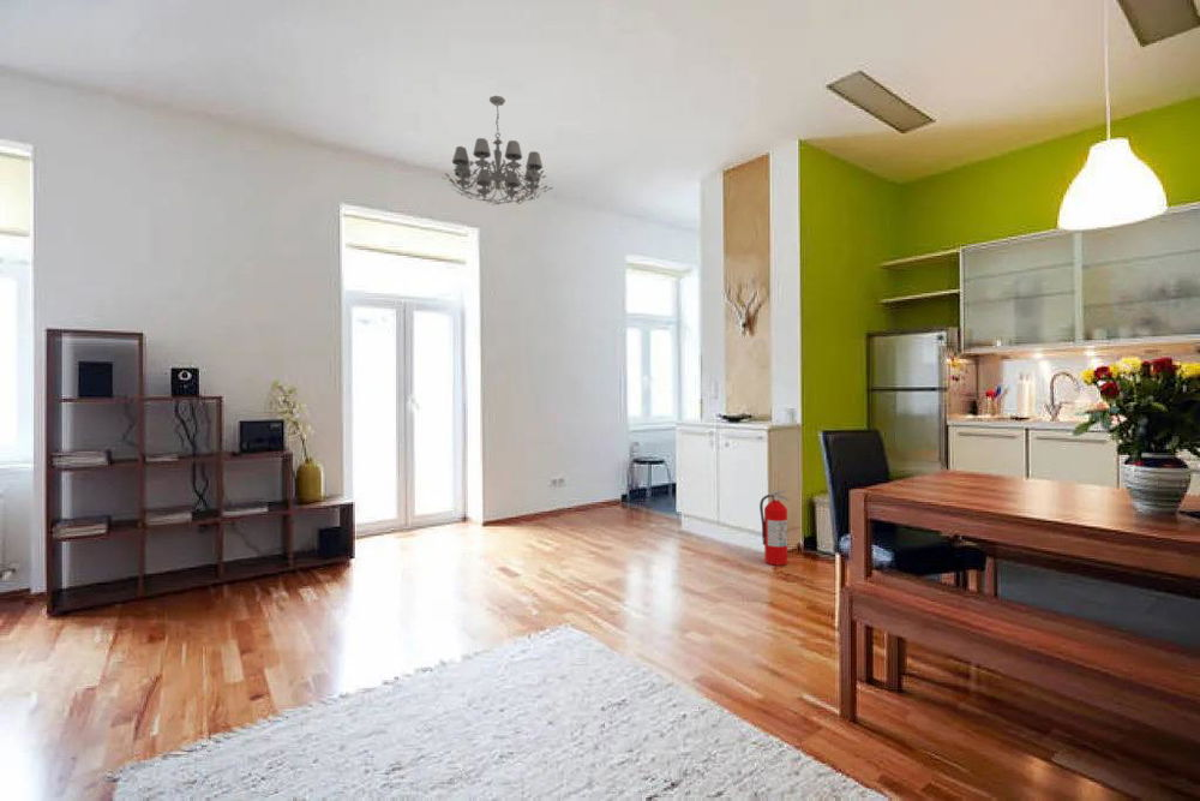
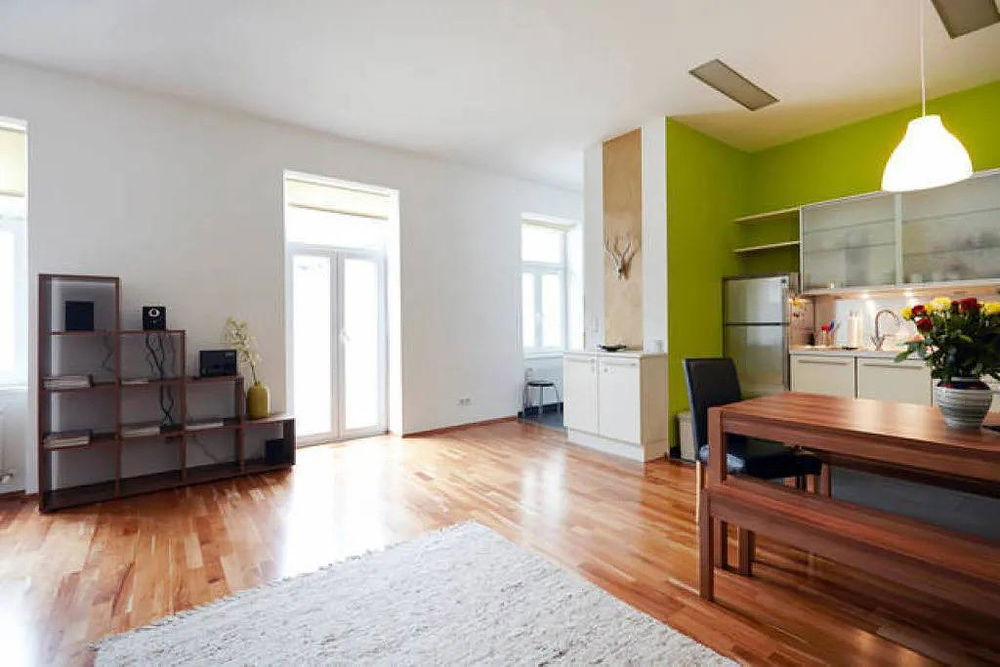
- chandelier [443,95,553,207]
- fire extinguisher [758,488,791,567]
